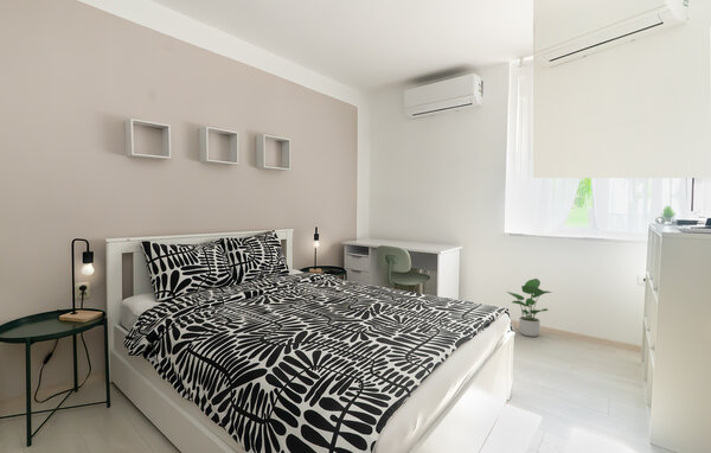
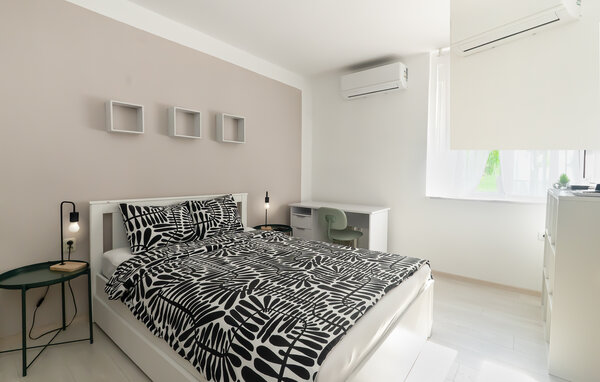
- potted plant [506,277,553,338]
